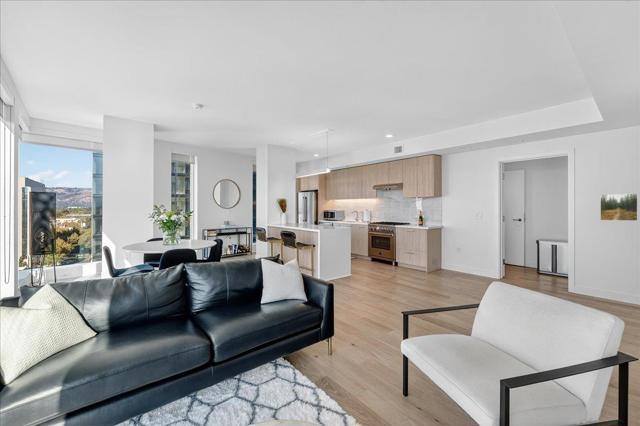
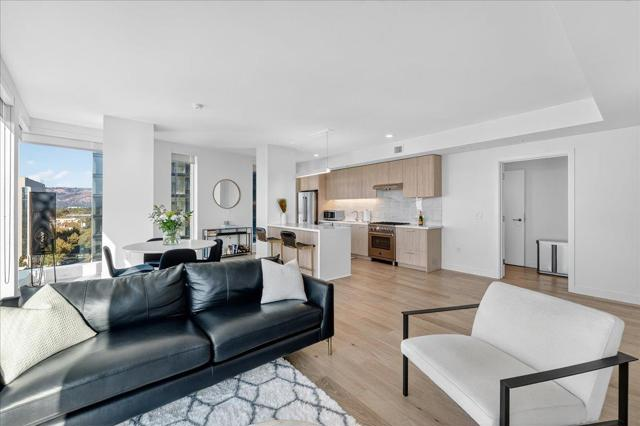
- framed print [599,192,639,222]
